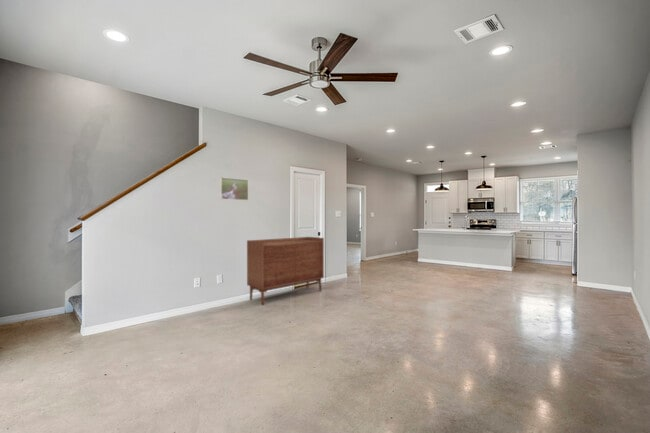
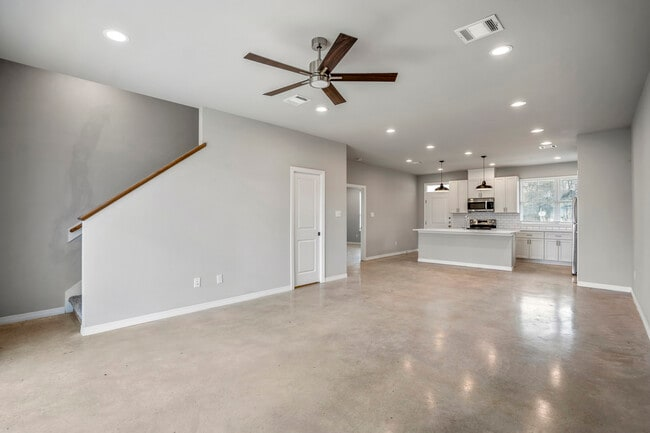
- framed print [219,176,249,201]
- sideboard [246,236,325,306]
